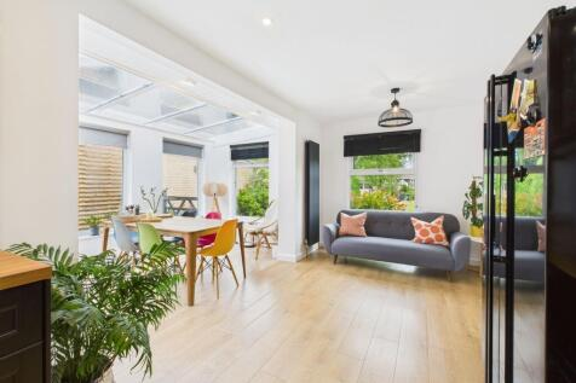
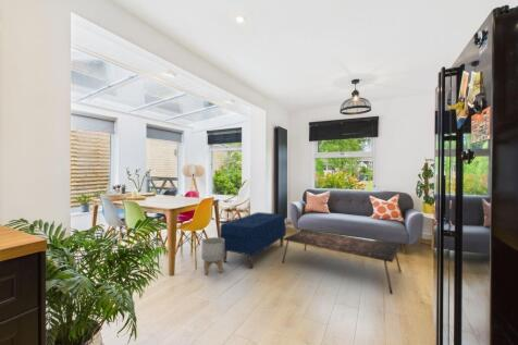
+ planter [200,236,224,276]
+ bench [219,211,287,269]
+ coffee table [281,229,403,295]
